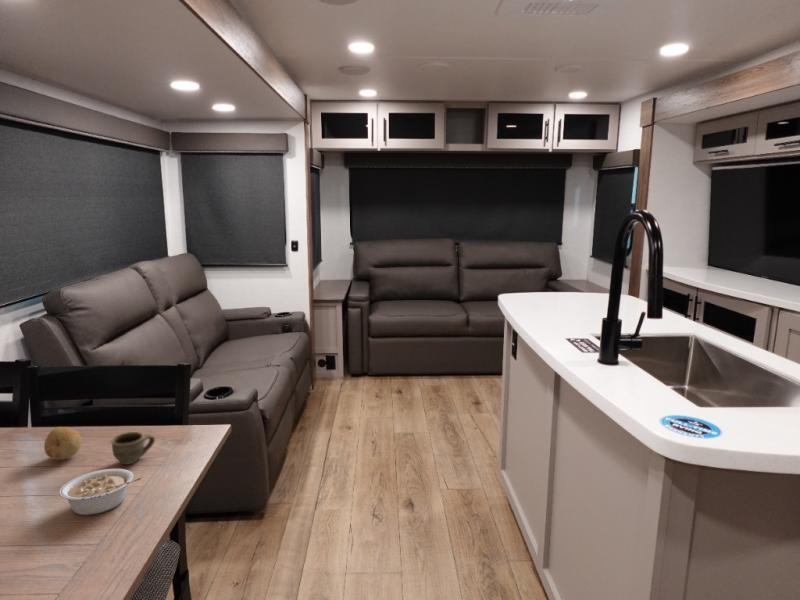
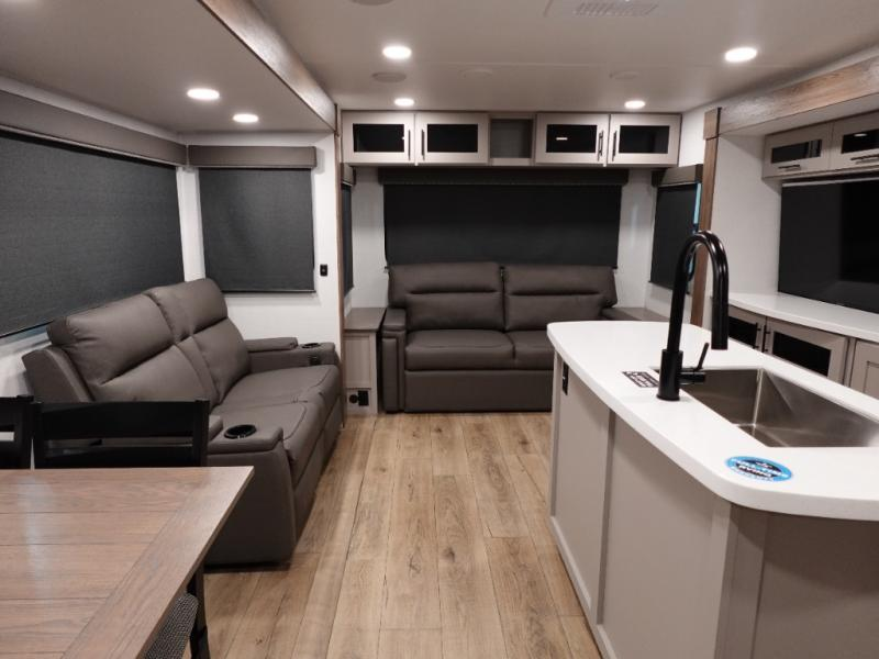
- cup [110,431,156,466]
- legume [58,468,144,516]
- fruit [43,426,83,461]
